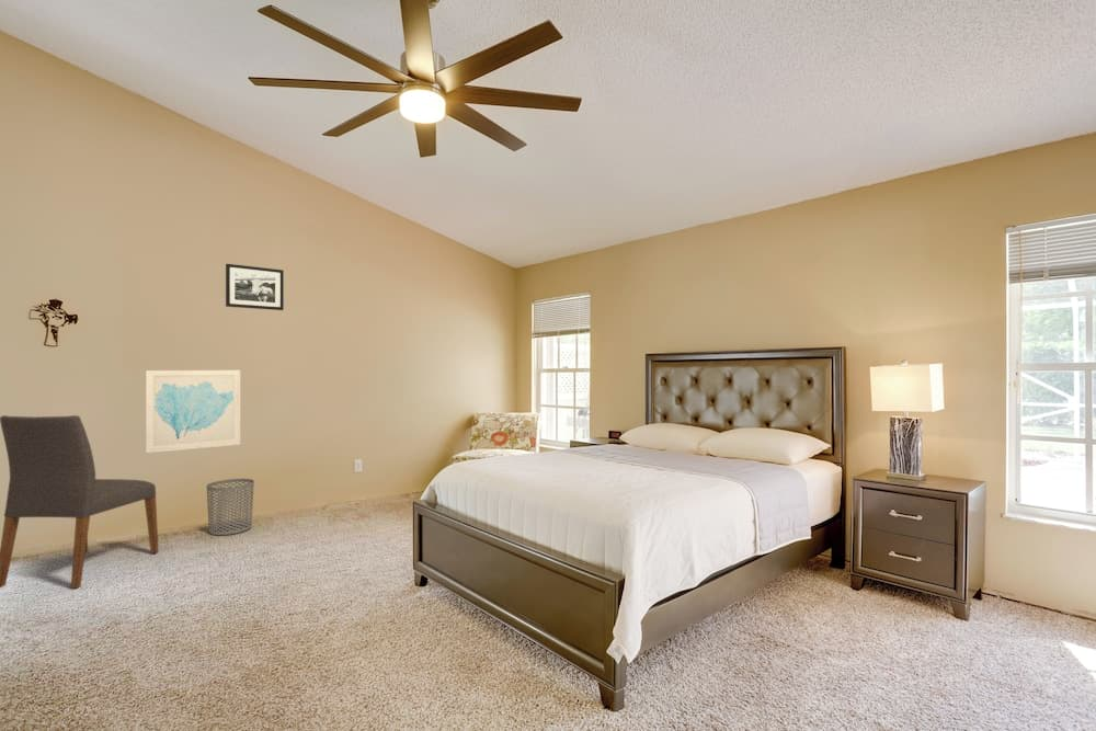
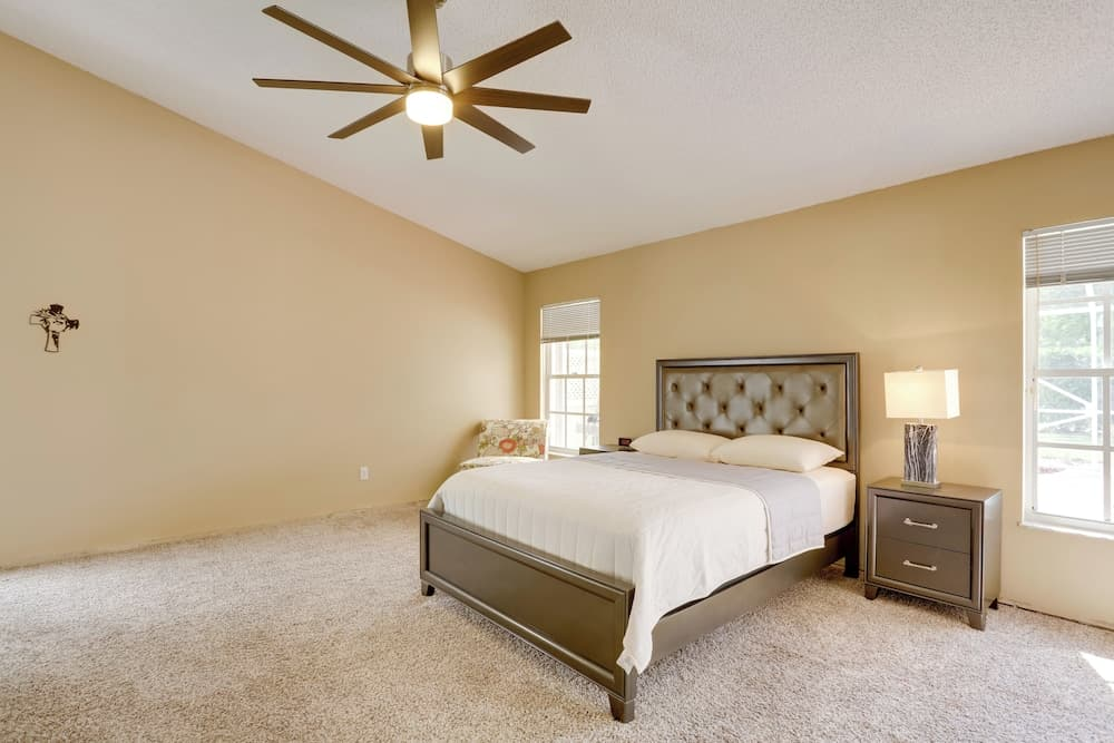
- picture frame [225,263,285,311]
- wall art [145,369,241,454]
- chair [0,414,160,590]
- waste bin [206,478,255,536]
